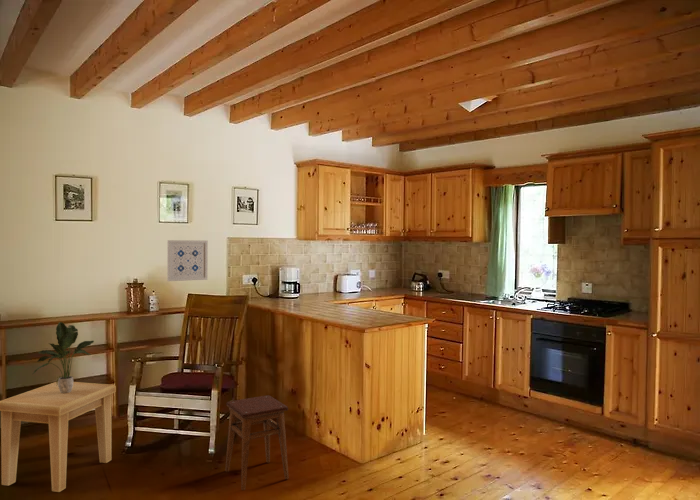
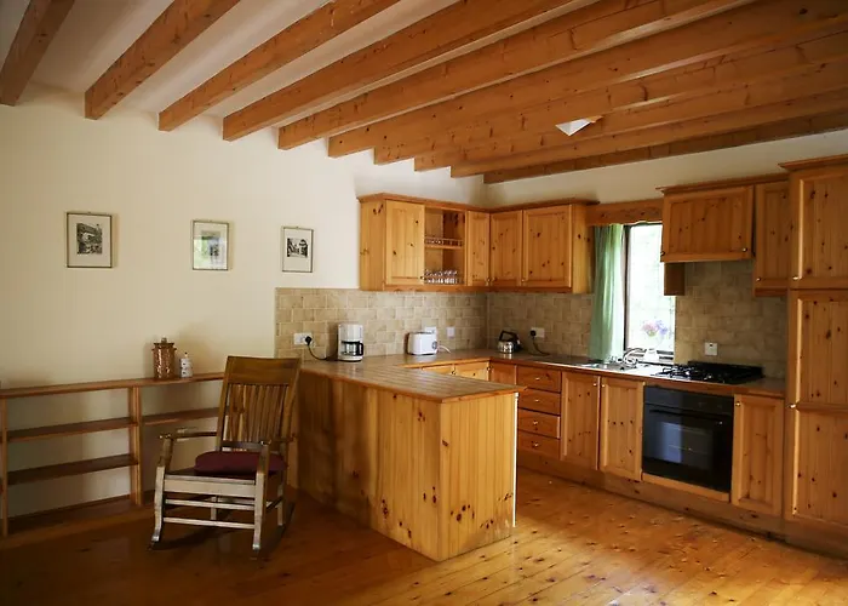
- stool [224,394,290,491]
- side table [0,380,117,493]
- potted plant [32,321,95,393]
- wall art [166,239,209,282]
